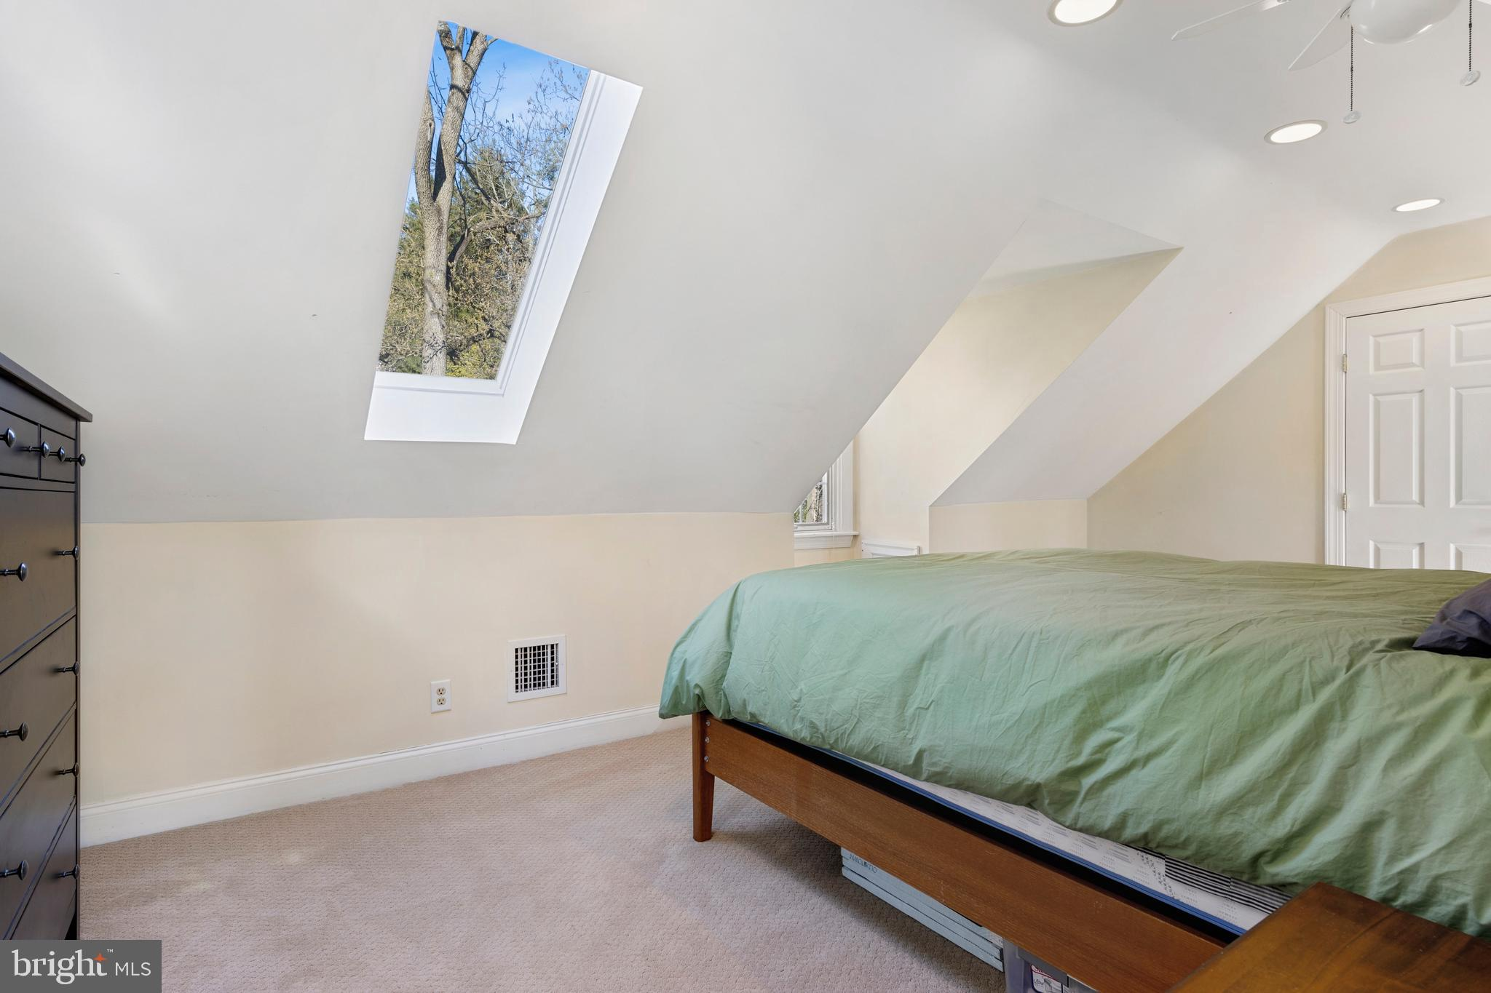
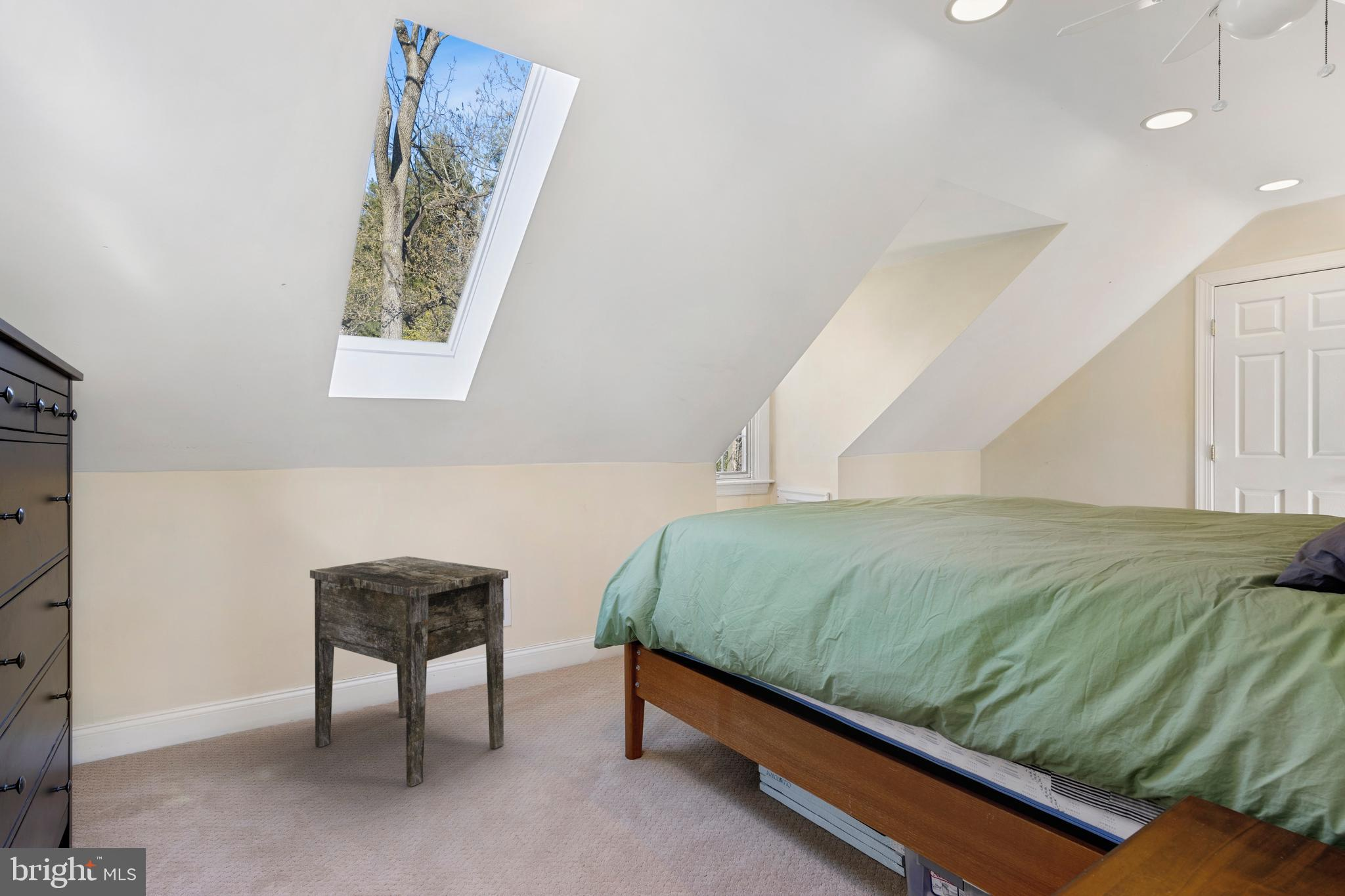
+ side table [309,555,509,787]
